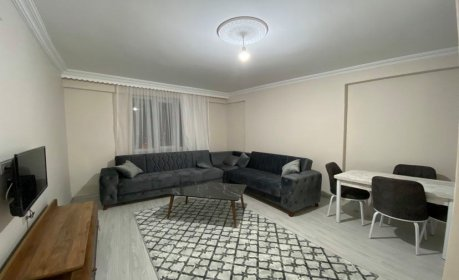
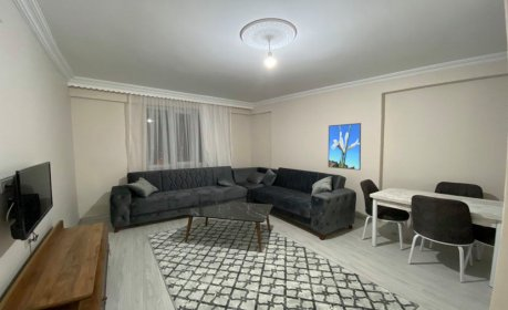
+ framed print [328,122,362,170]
